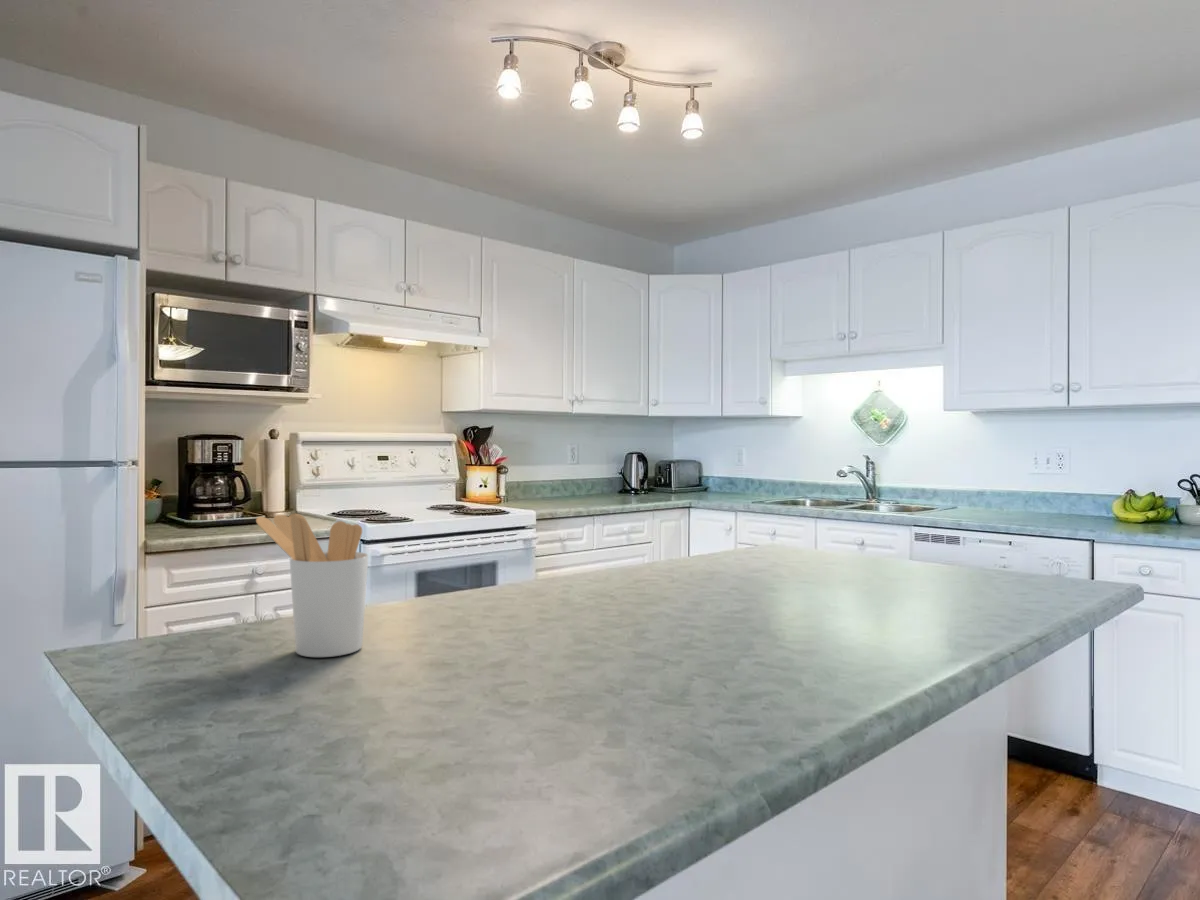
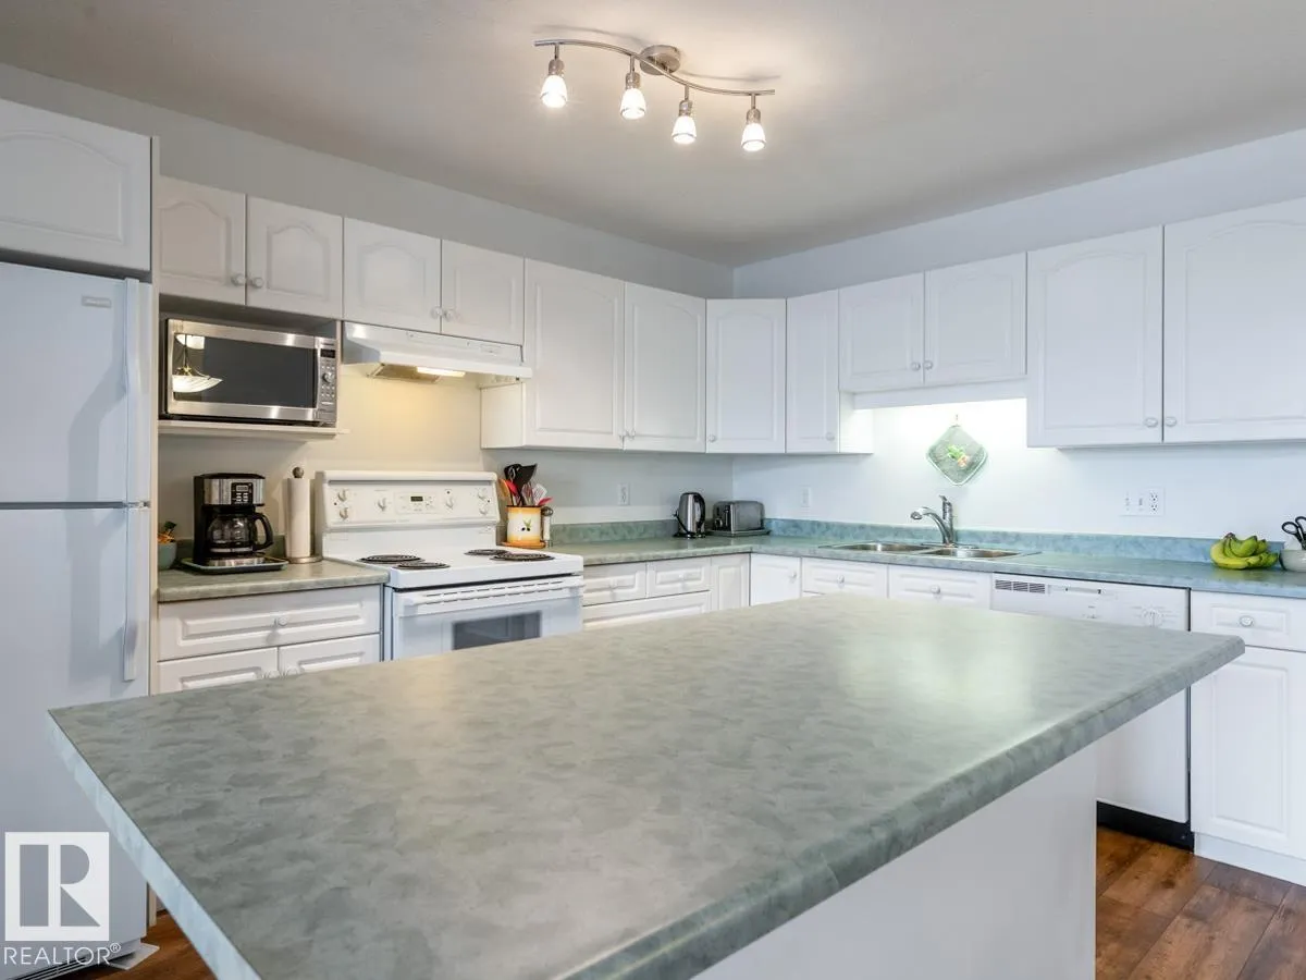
- utensil holder [255,513,369,658]
